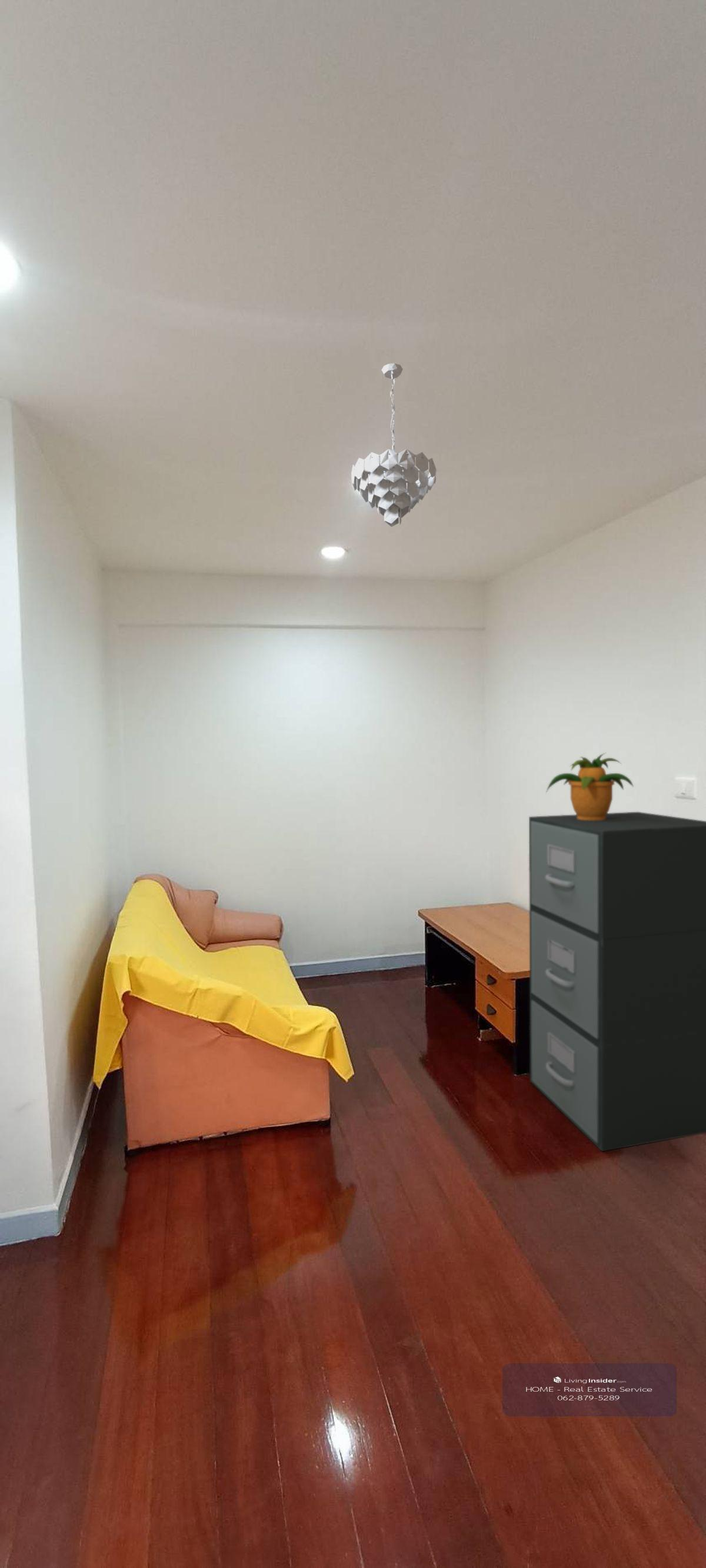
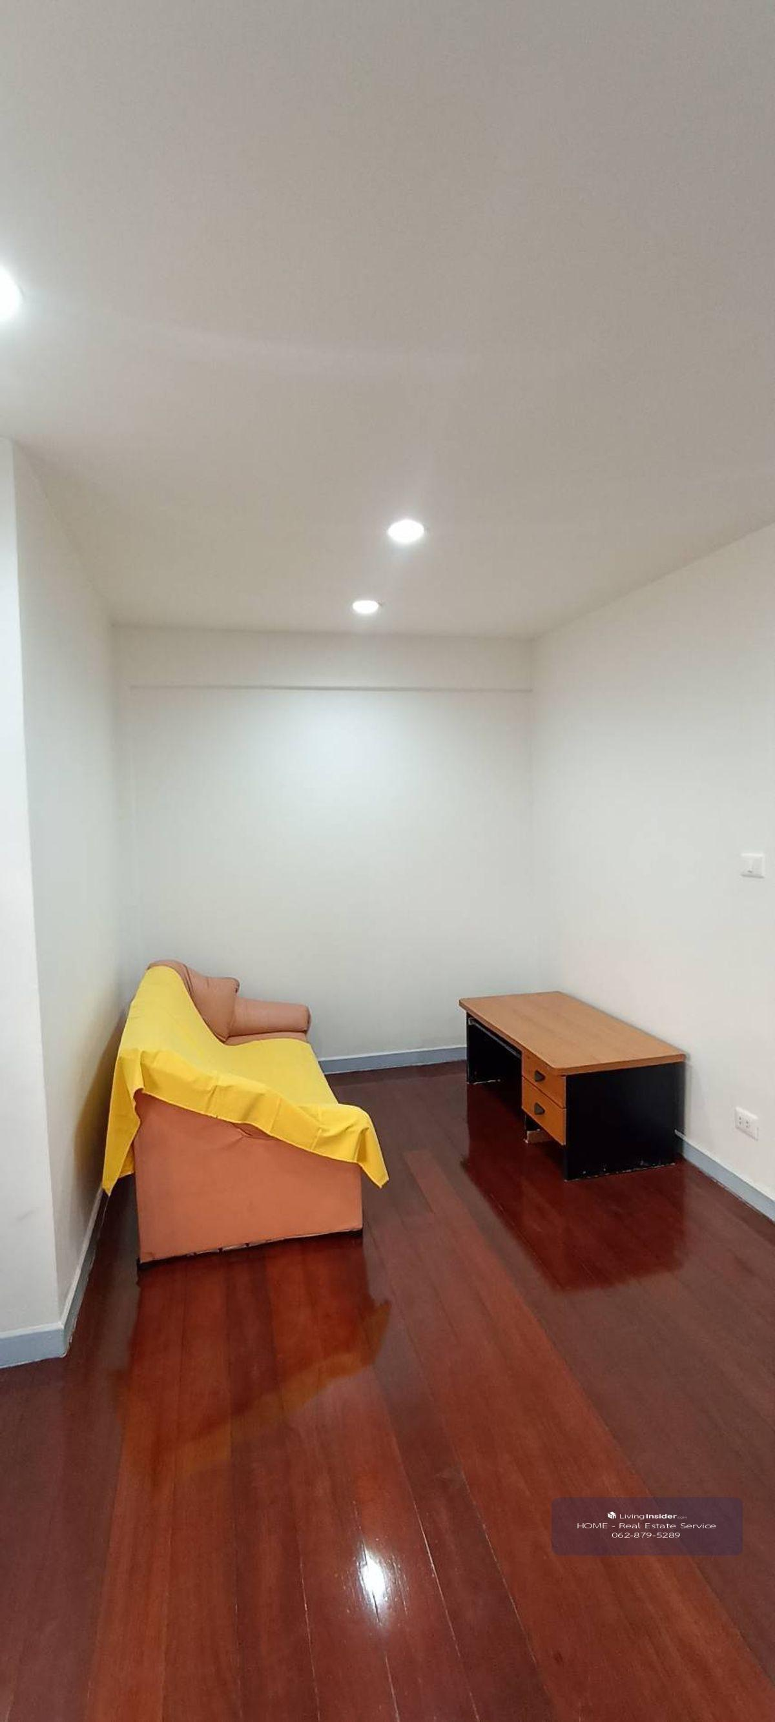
- pendant light [351,363,437,527]
- filing cabinet [528,811,706,1152]
- potted plant [545,752,634,820]
